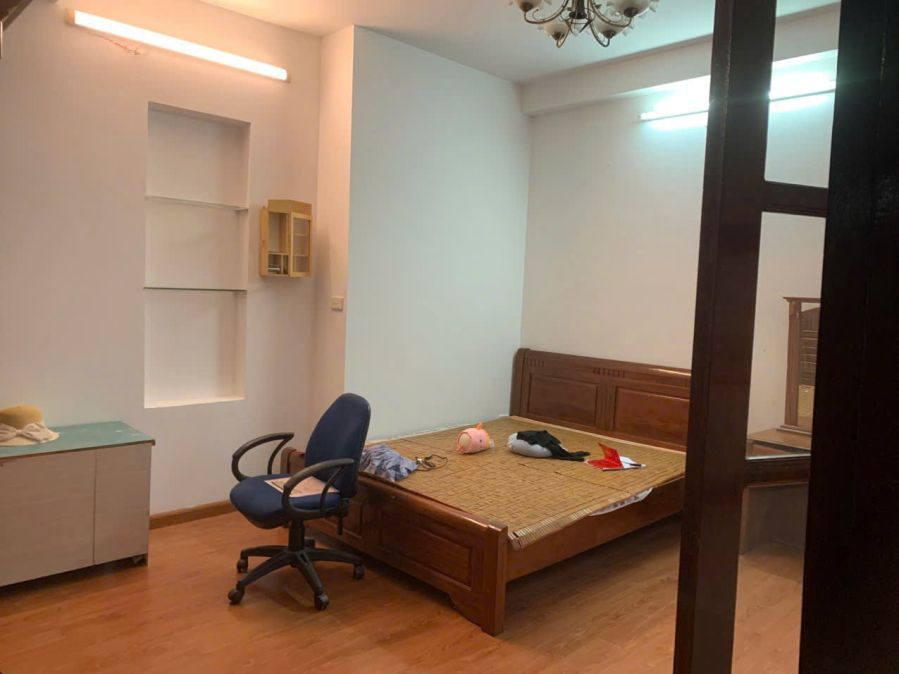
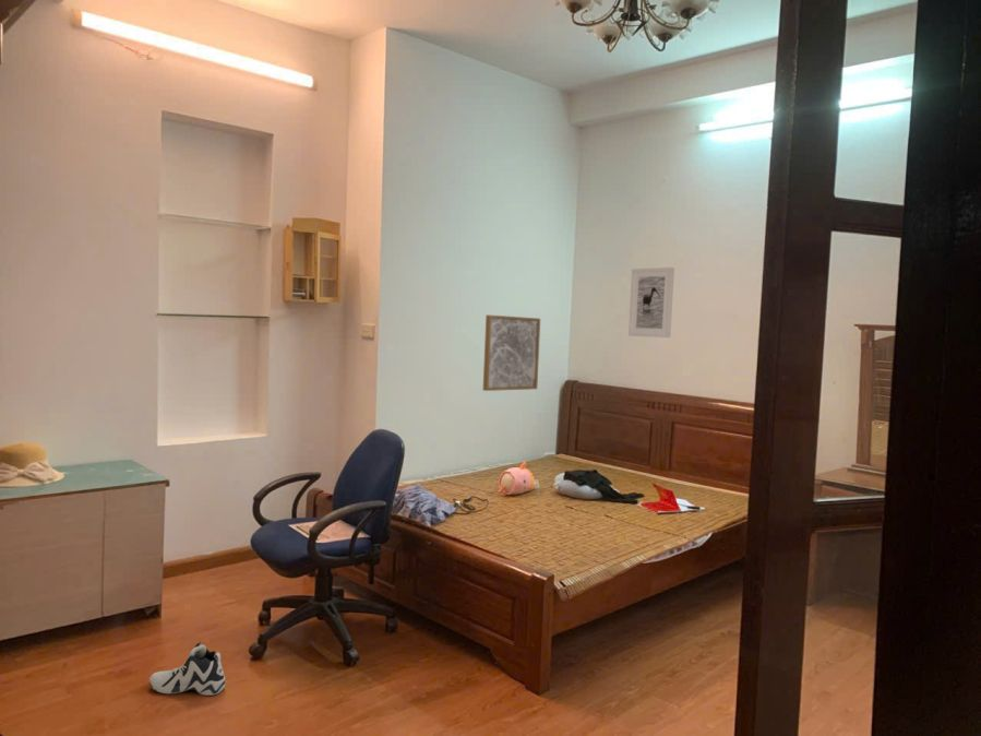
+ sneaker [148,641,226,697]
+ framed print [627,266,675,339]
+ wall art [482,313,541,392]
